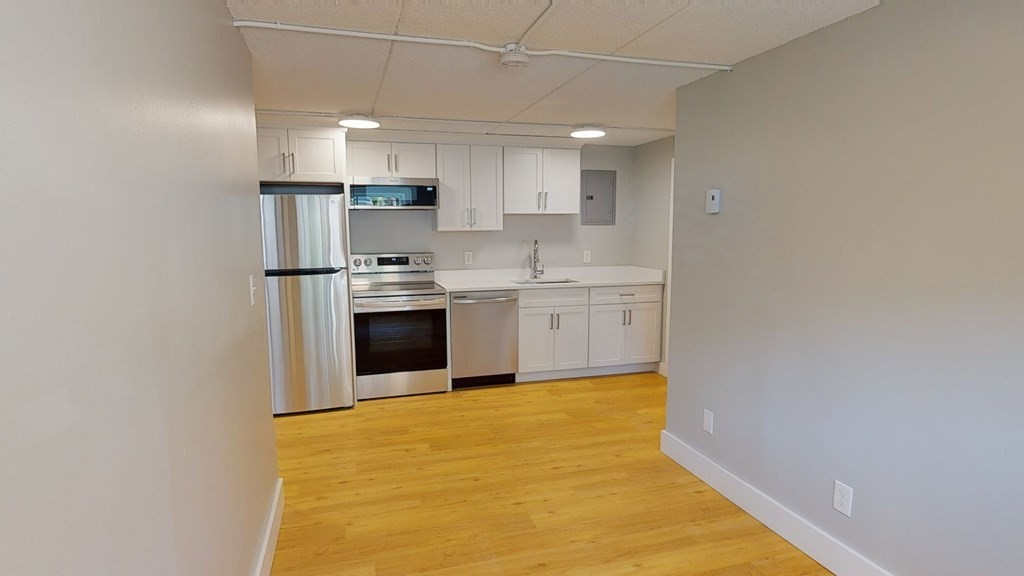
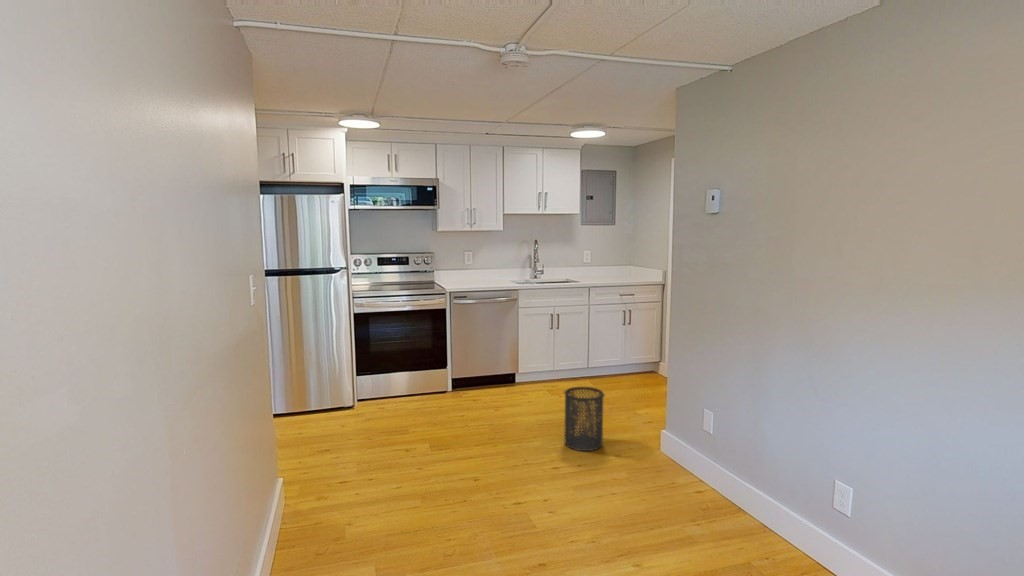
+ trash can [563,385,606,452]
